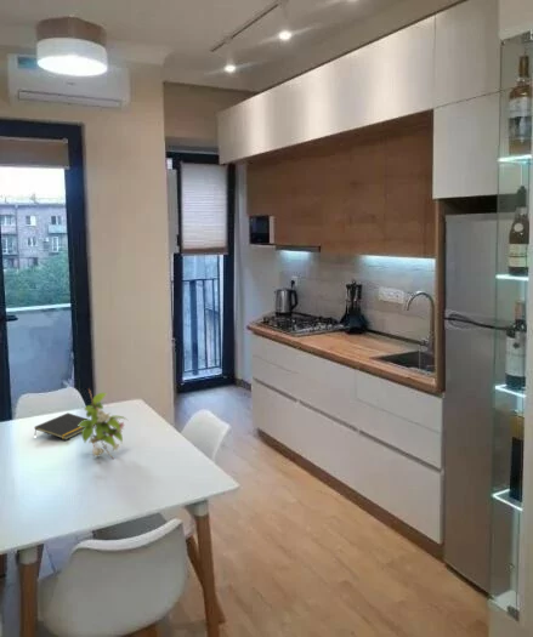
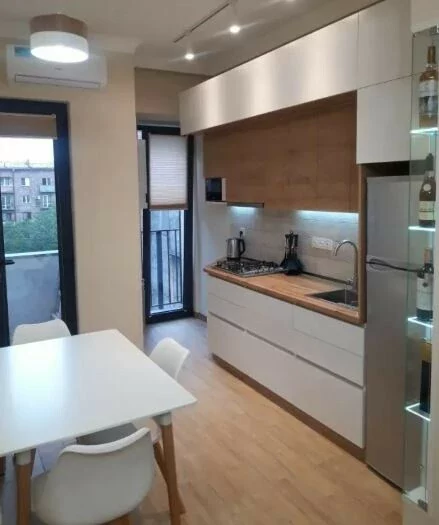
- notepad [33,411,95,440]
- plant [78,387,127,460]
